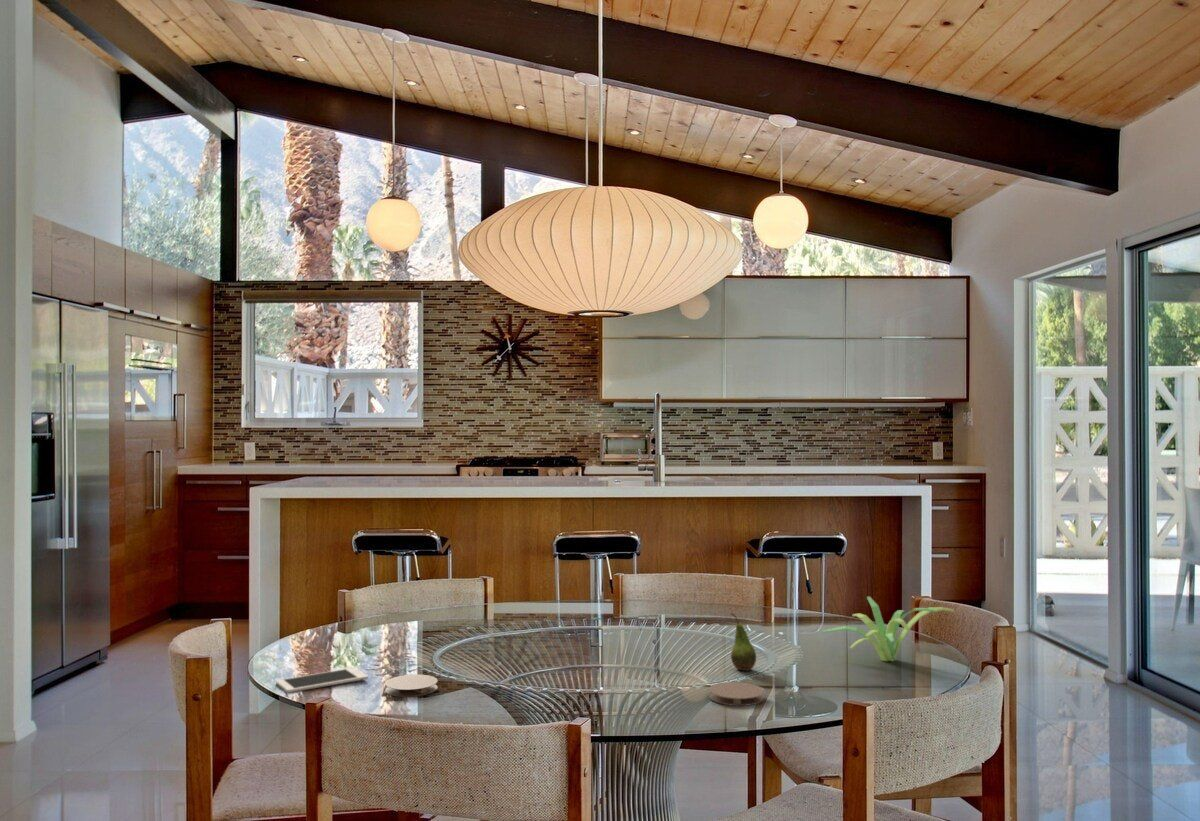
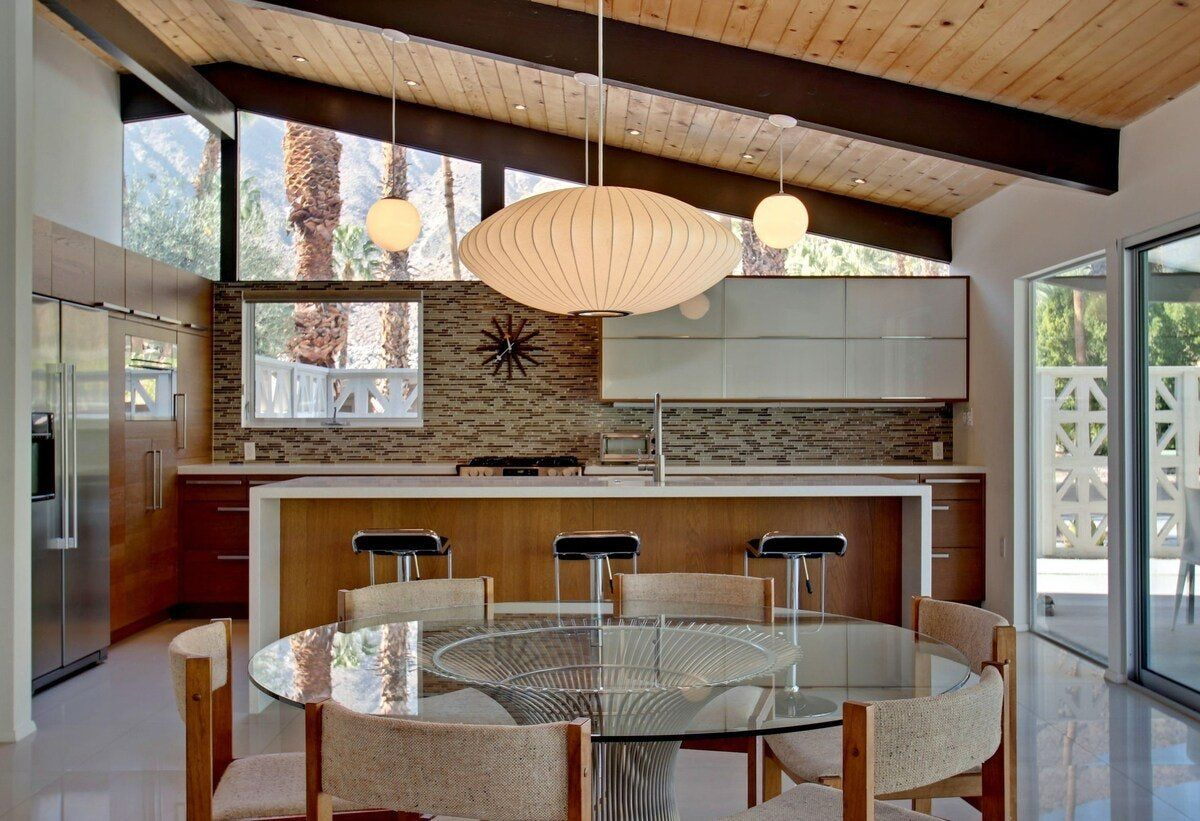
- cell phone [275,667,369,694]
- fruit [730,612,757,672]
- plant [822,596,955,662]
- coaster [384,674,439,698]
- coaster [709,681,765,707]
